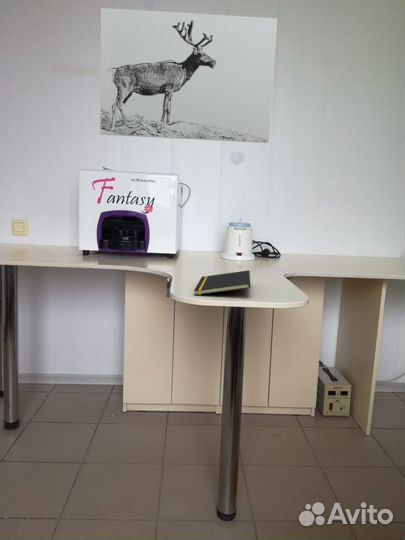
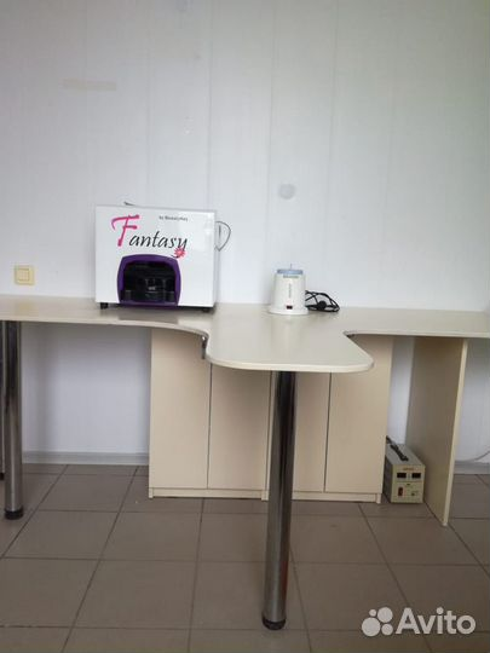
- notepad [193,269,251,296]
- wall art [99,7,278,144]
